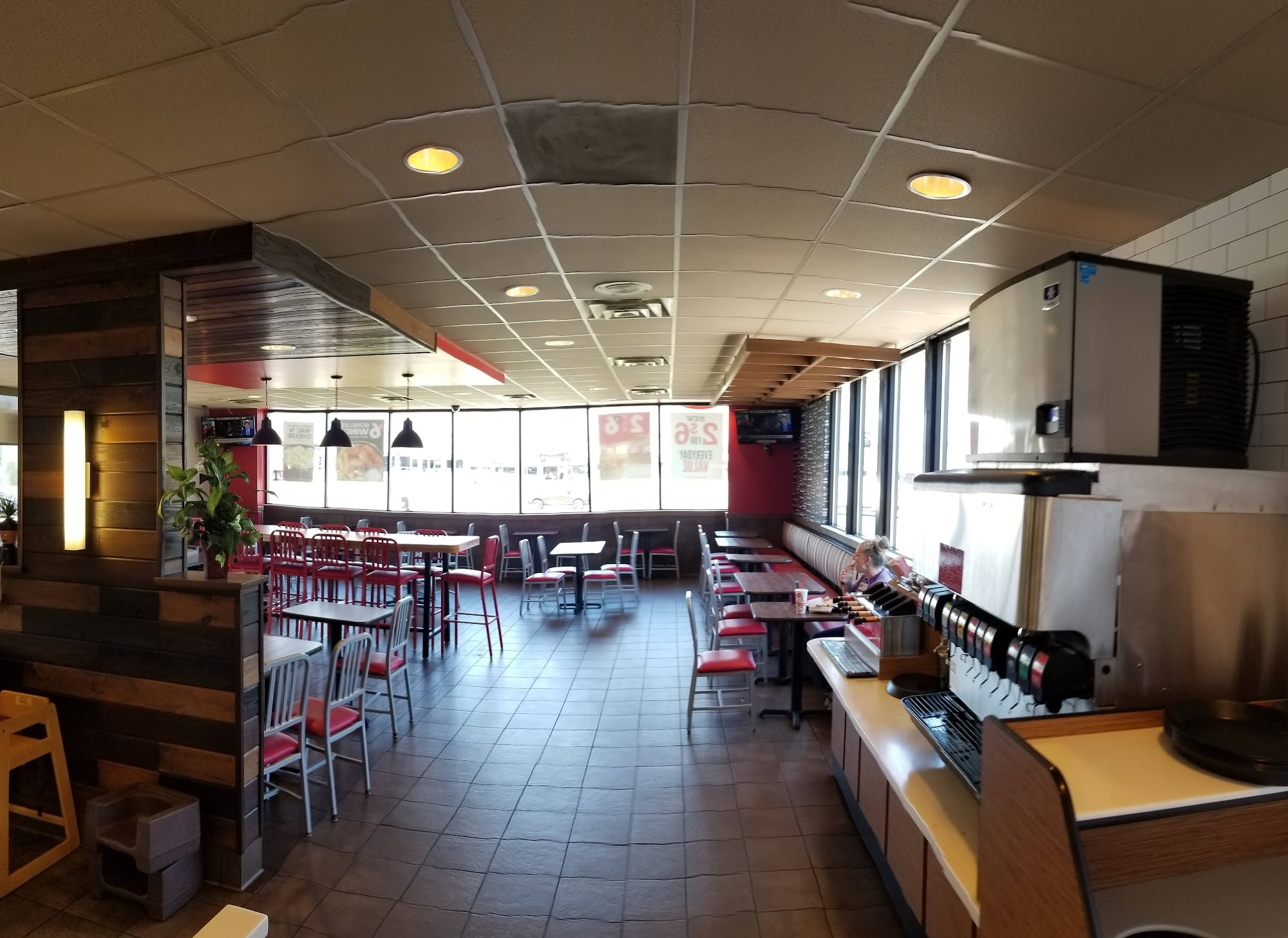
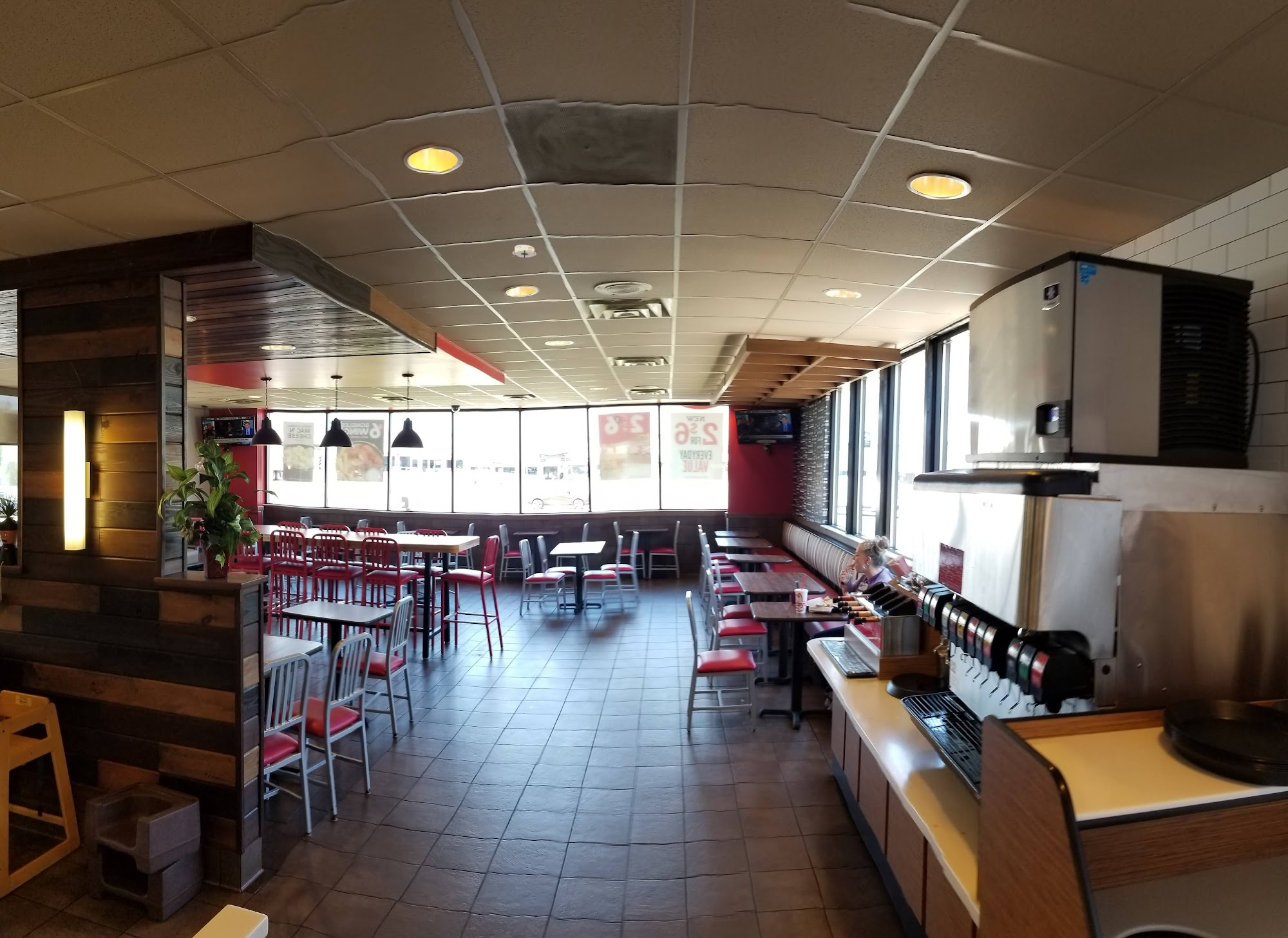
+ smoke detector [512,244,537,258]
